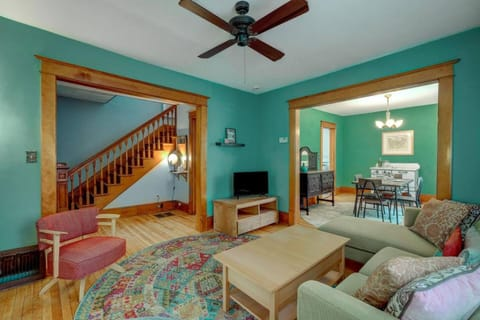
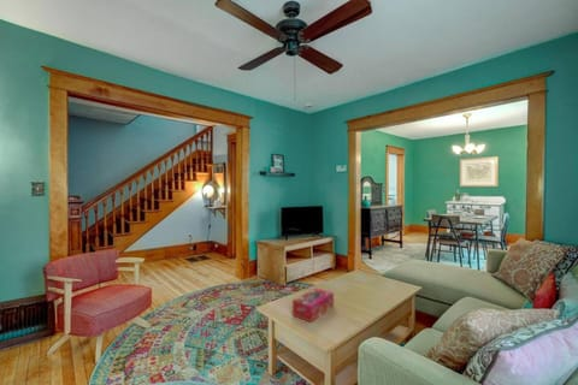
+ tissue box [291,286,335,324]
